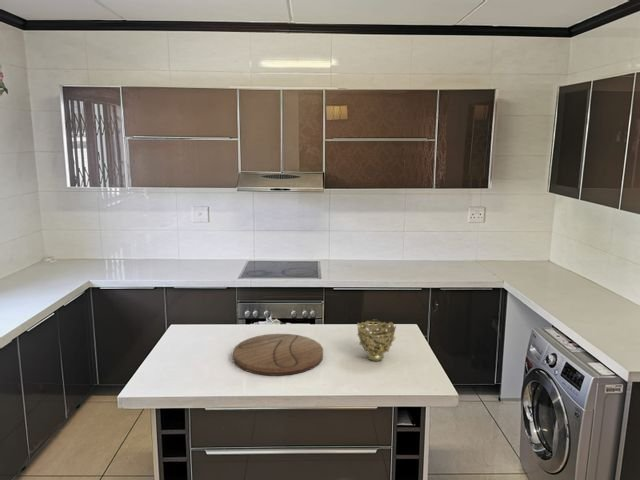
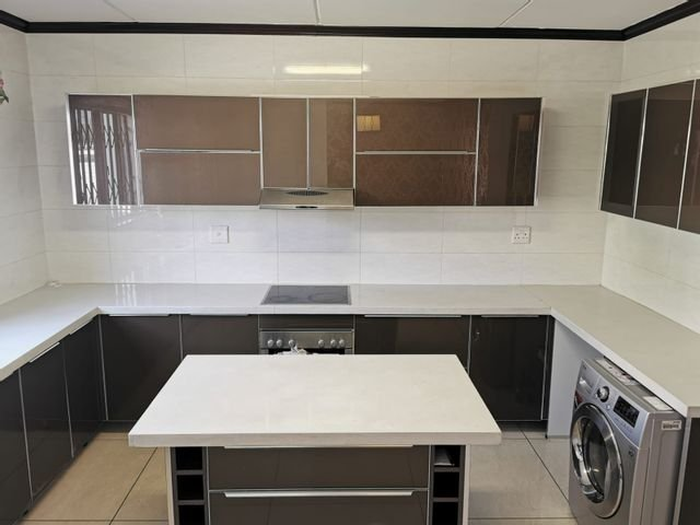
- decorative bowl [356,318,397,362]
- cutting board [232,333,324,377]
